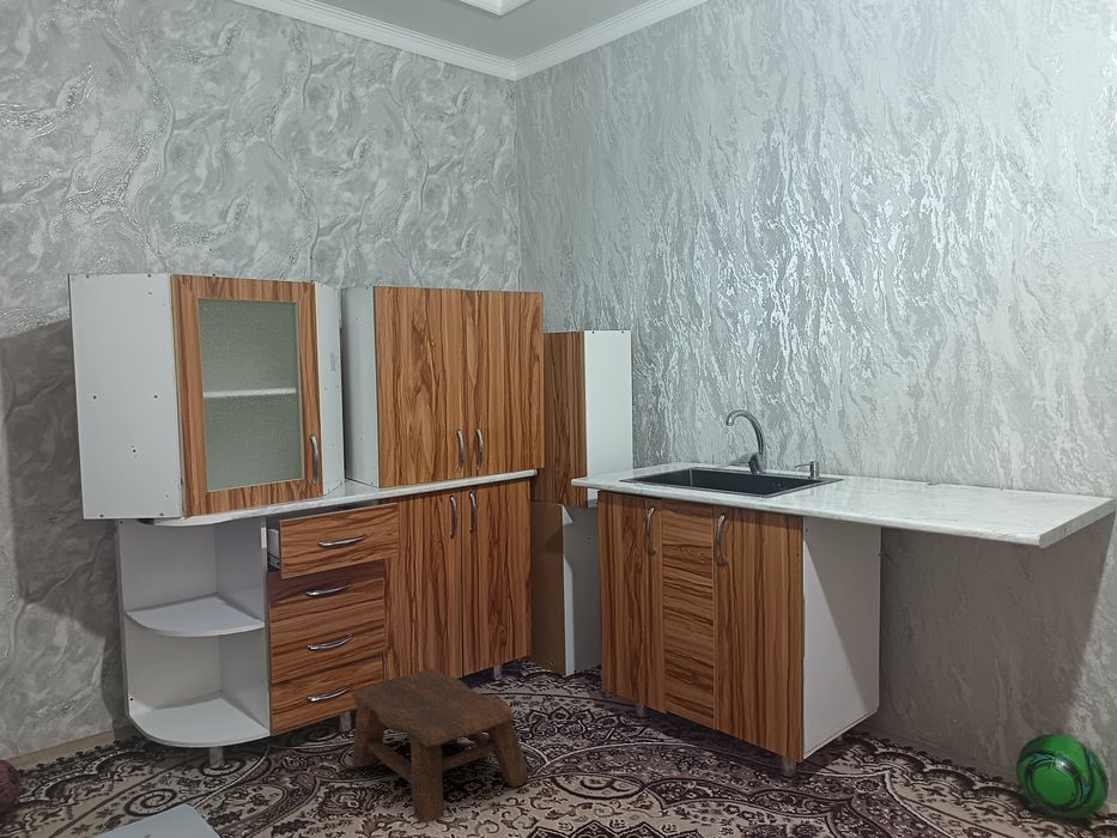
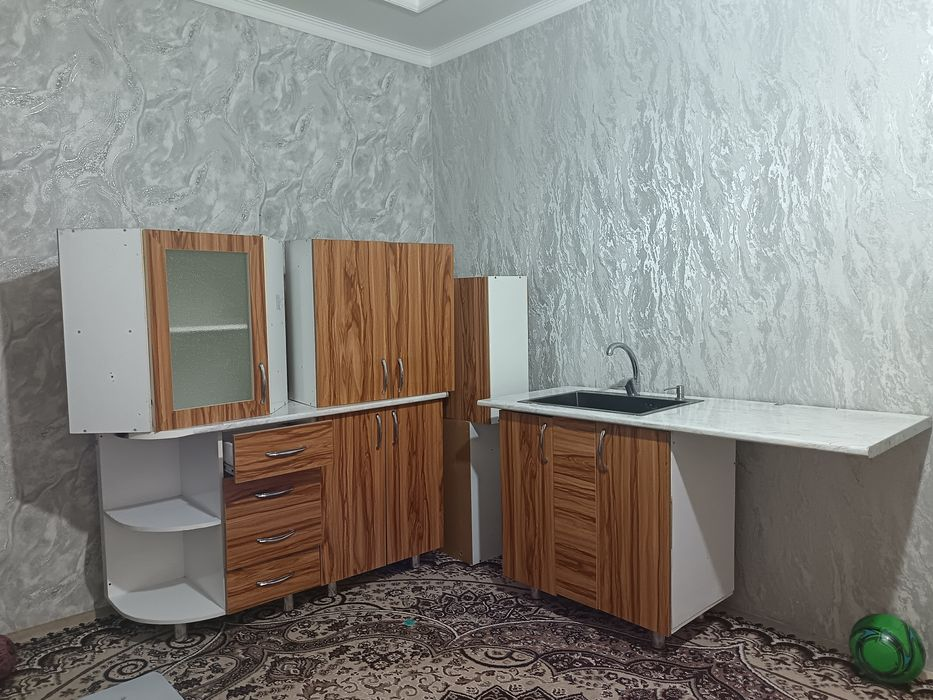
- stool [350,668,529,825]
